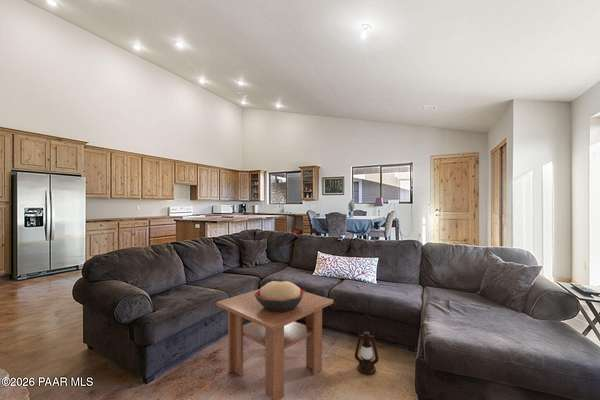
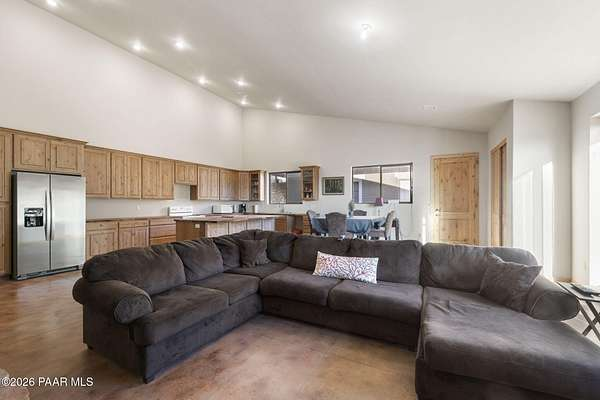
- decorative bowl [255,280,306,313]
- lantern [354,314,380,376]
- coffee table [215,288,334,400]
